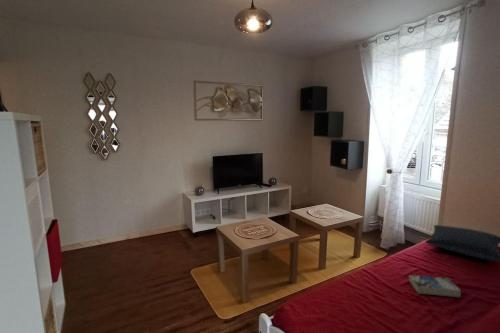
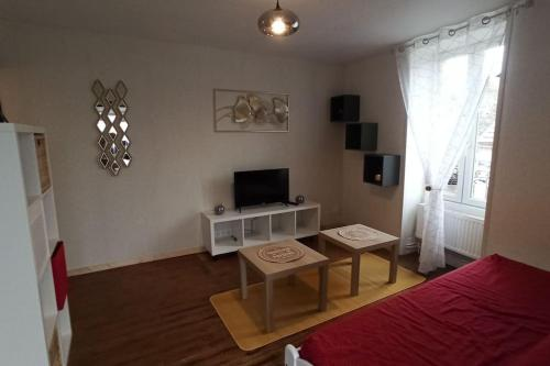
- book [408,274,462,298]
- pillow [424,224,500,263]
